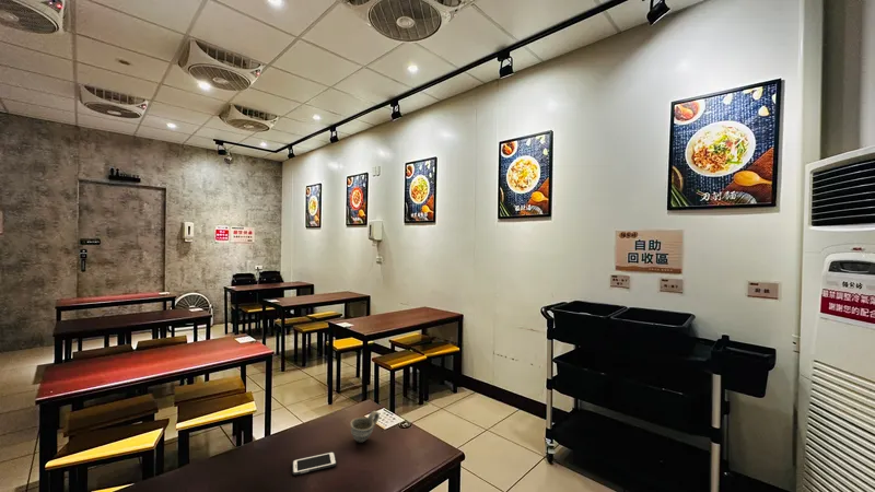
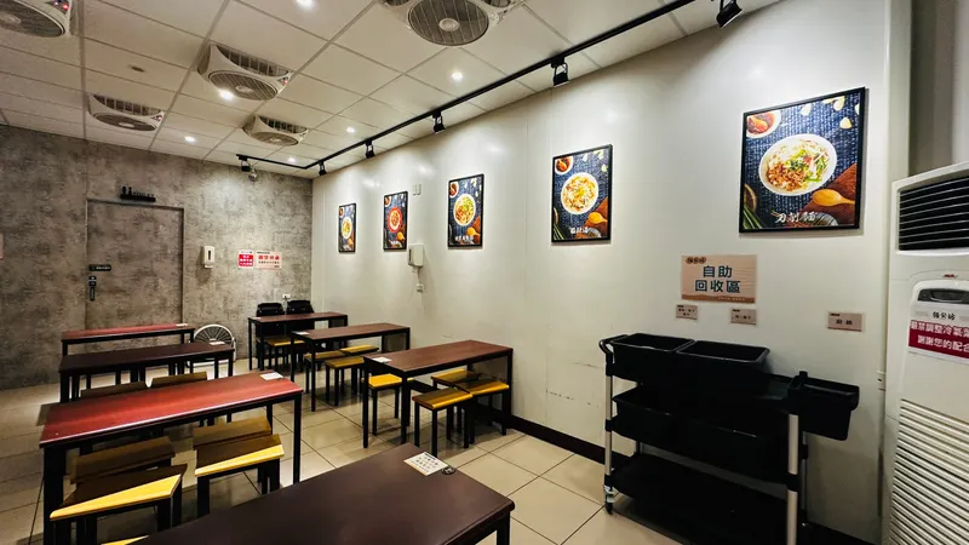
- cup [350,410,381,444]
- cell phone [291,452,337,476]
